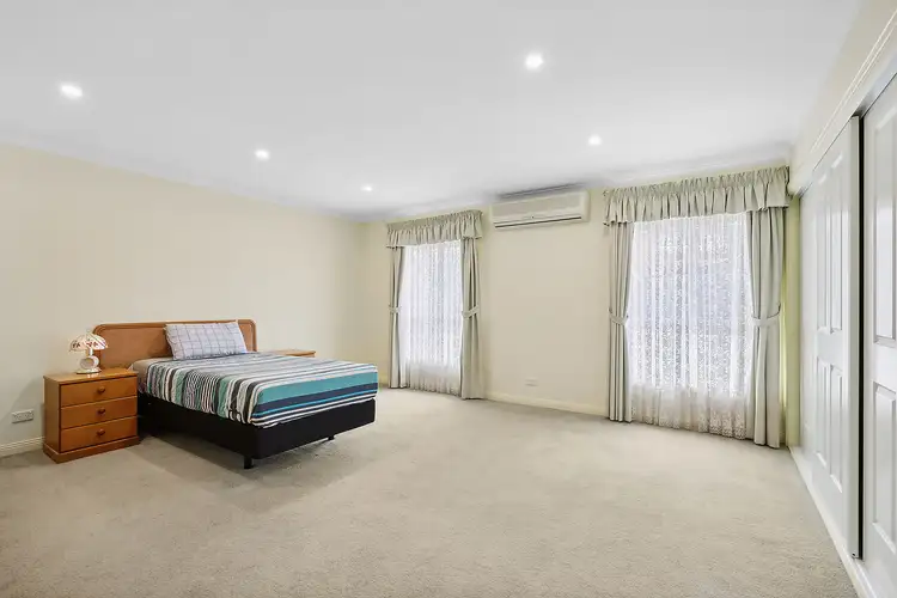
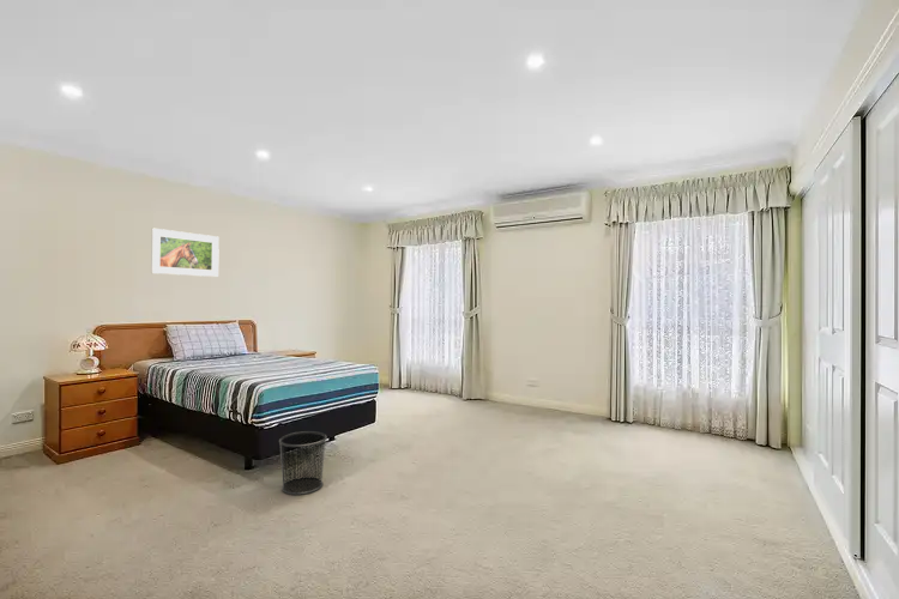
+ waste bin [278,430,328,496]
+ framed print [150,226,221,278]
